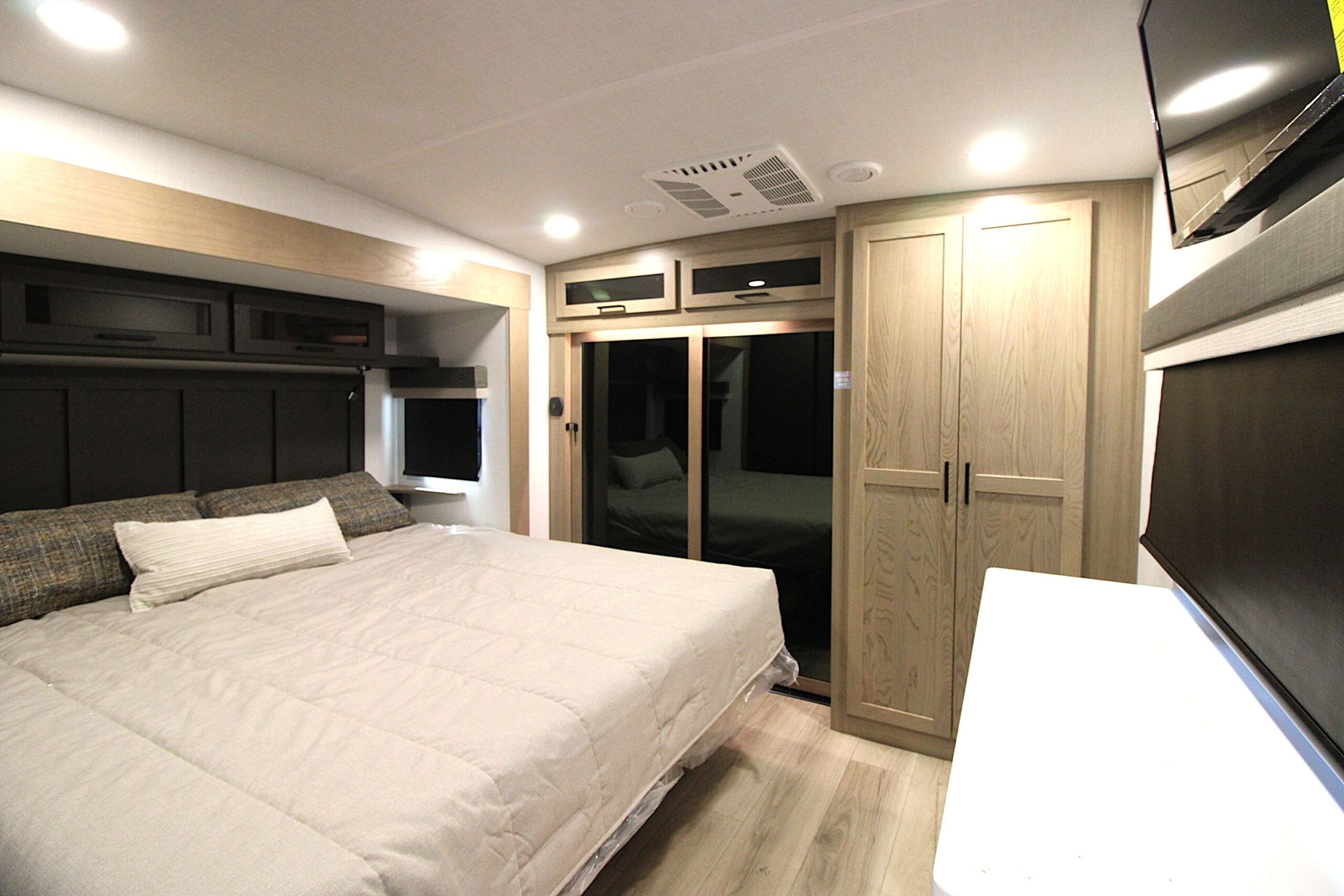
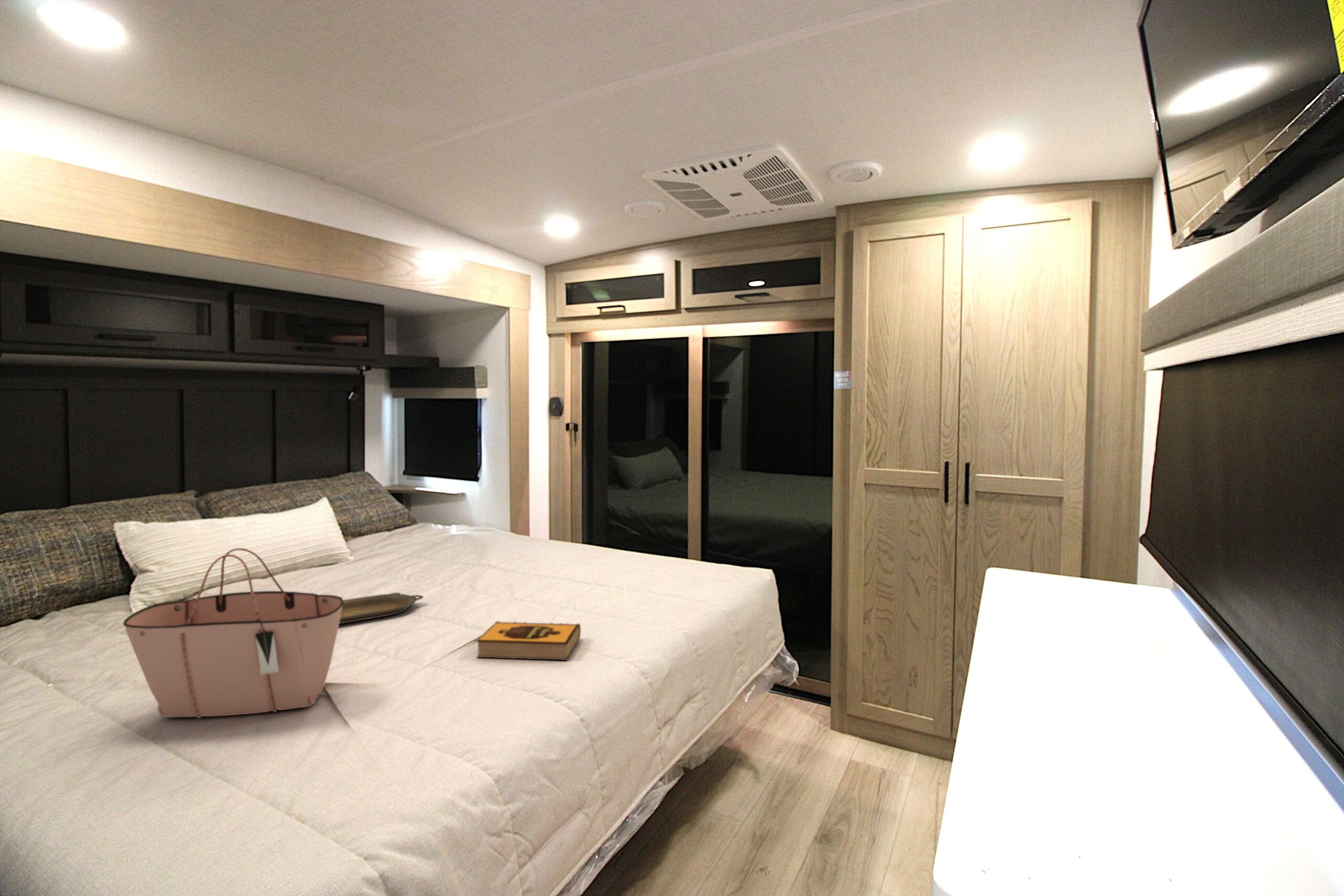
+ hardback book [476,621,581,661]
+ serving tray [339,592,424,625]
+ tote bag [123,547,343,719]
